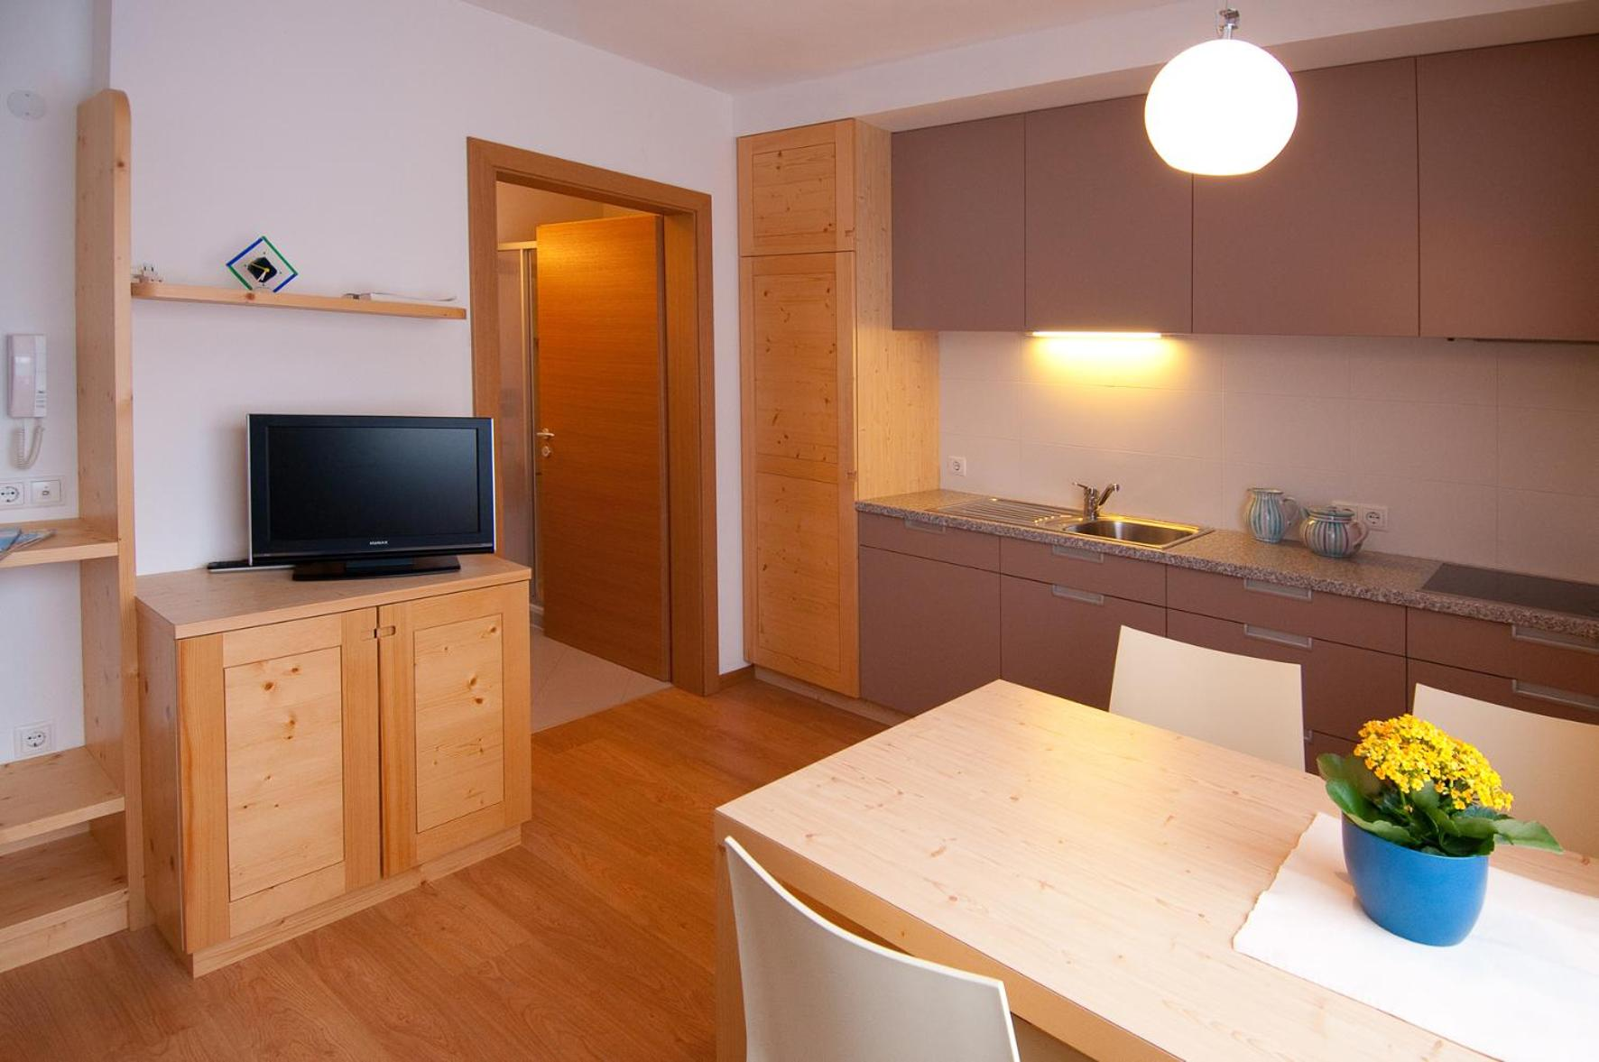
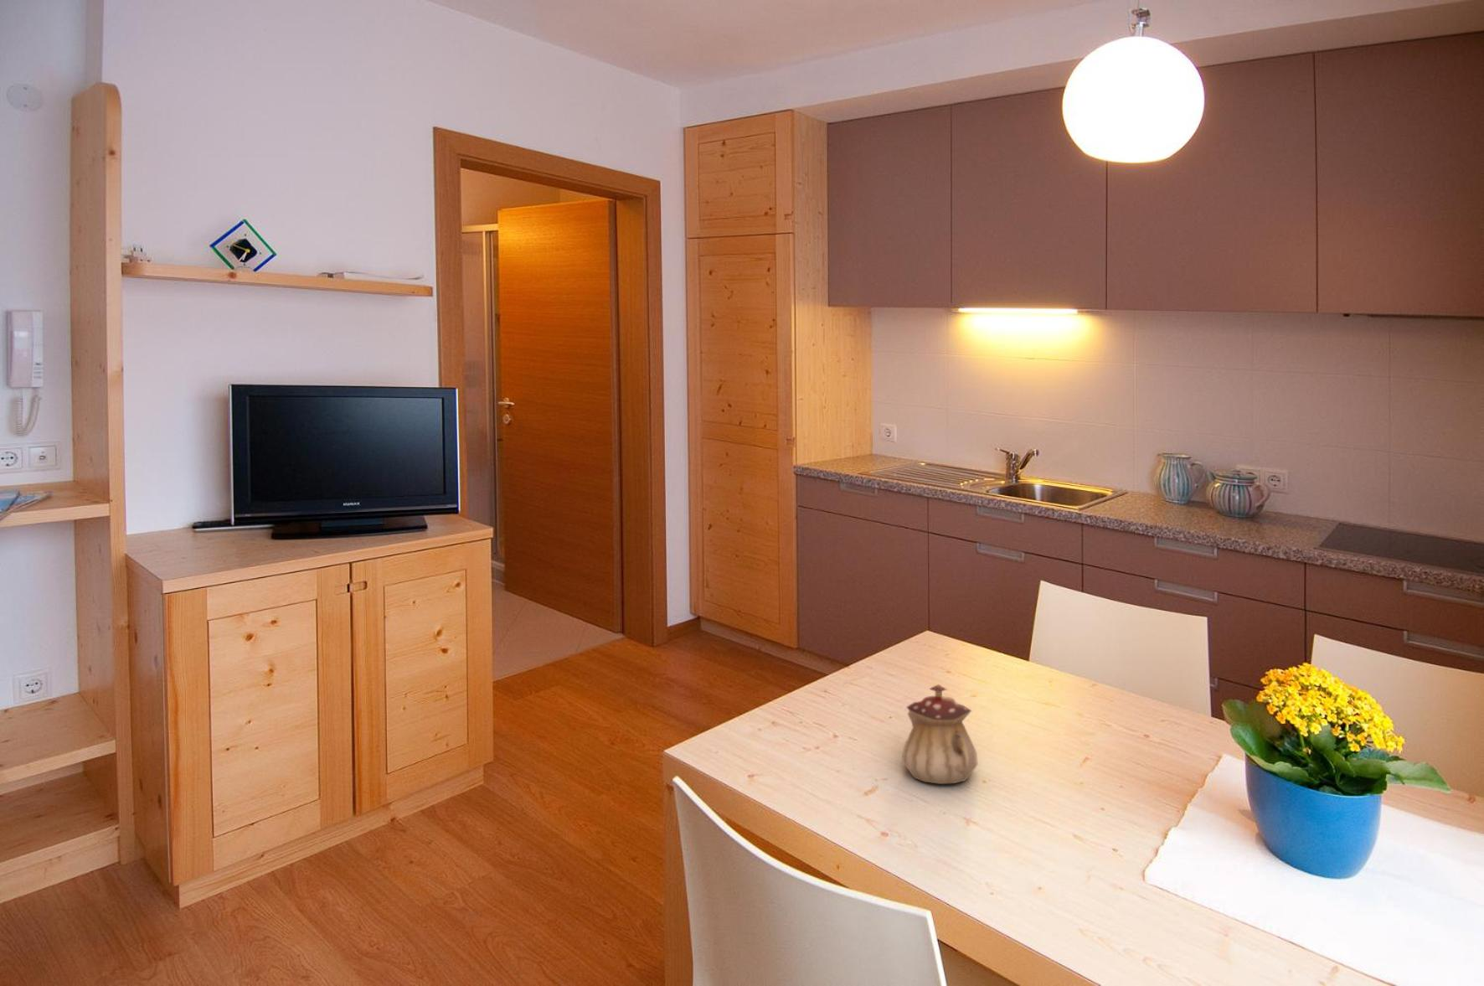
+ teapot [901,683,979,785]
